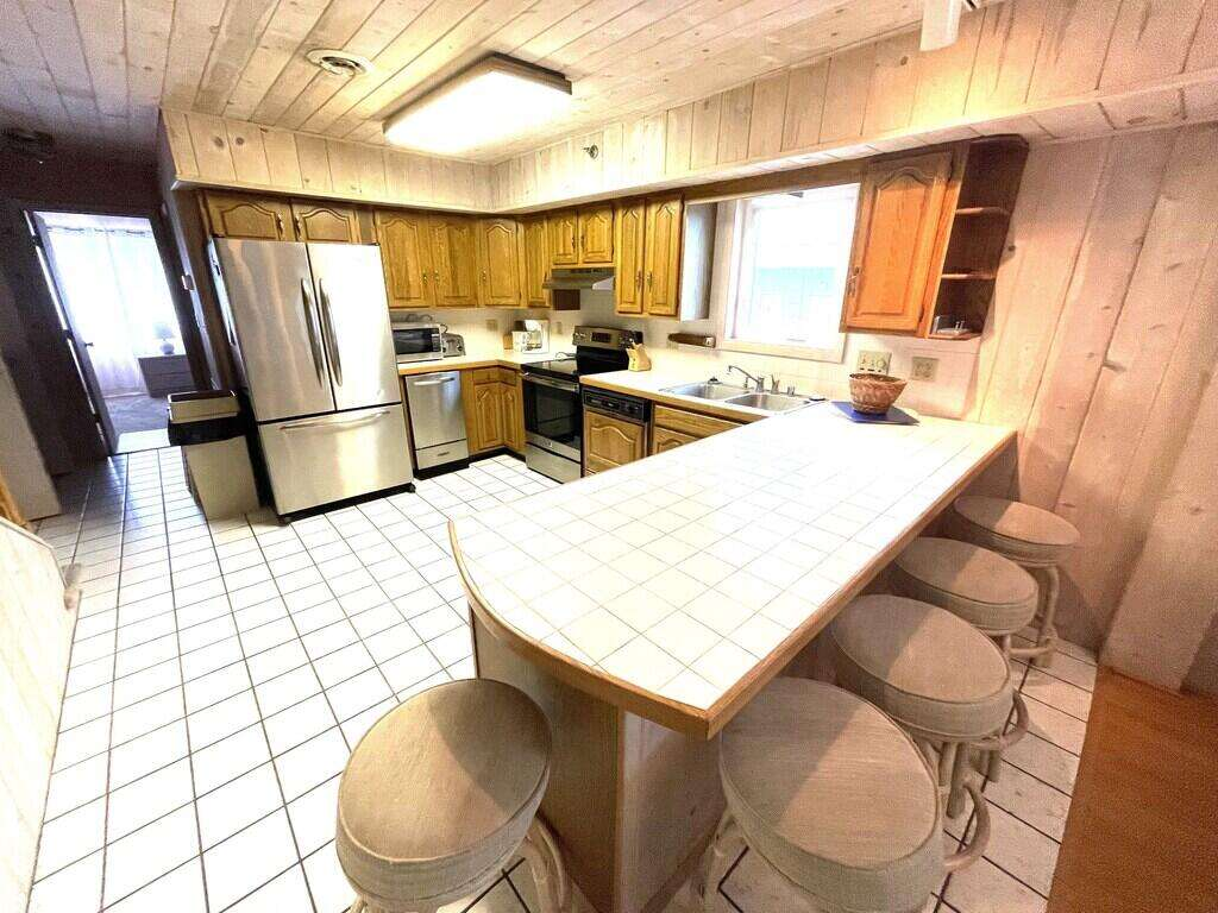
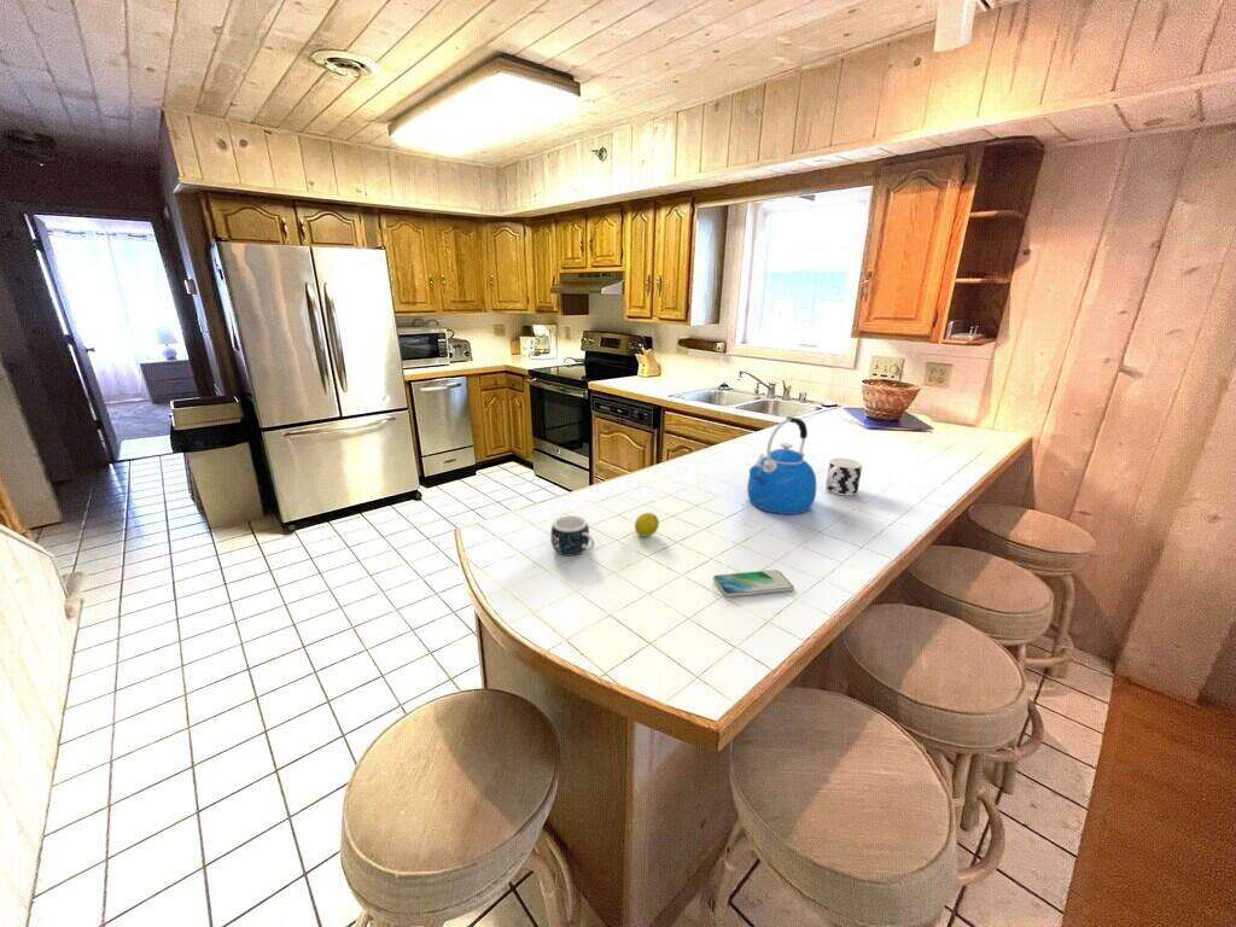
+ kettle [746,415,817,515]
+ mug [549,514,595,558]
+ cup [824,456,863,497]
+ fruit [634,512,660,537]
+ smartphone [712,569,794,597]
